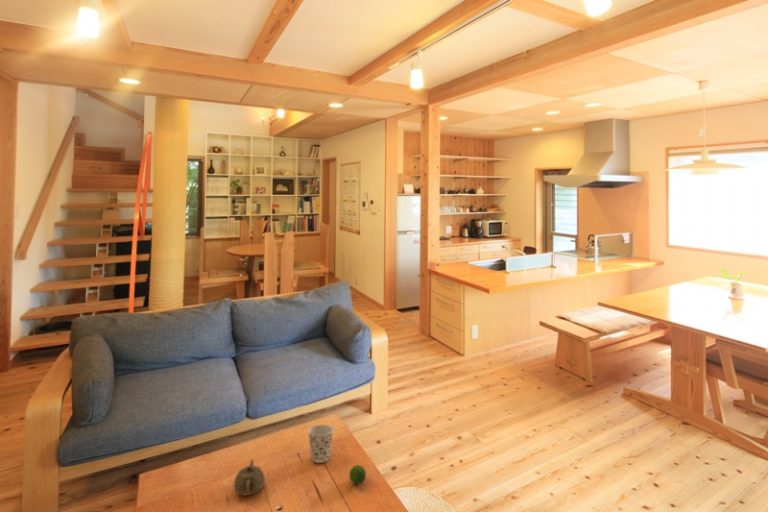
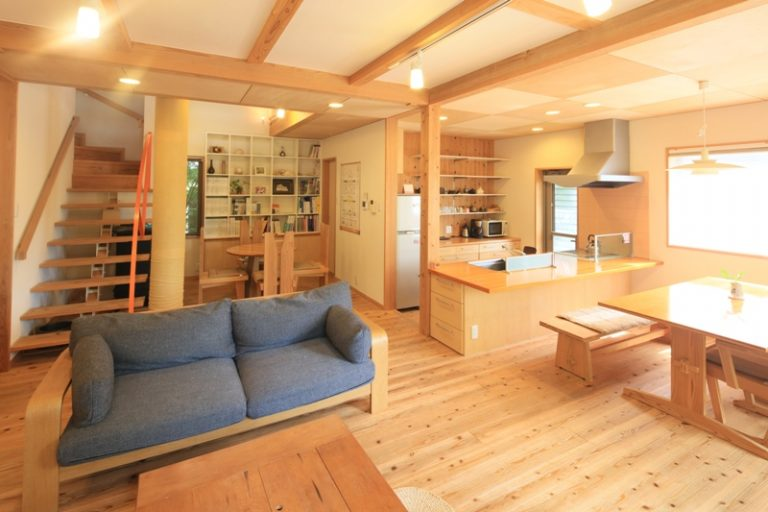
- cup [307,424,335,464]
- fruit [348,464,367,485]
- teapot [233,458,266,496]
